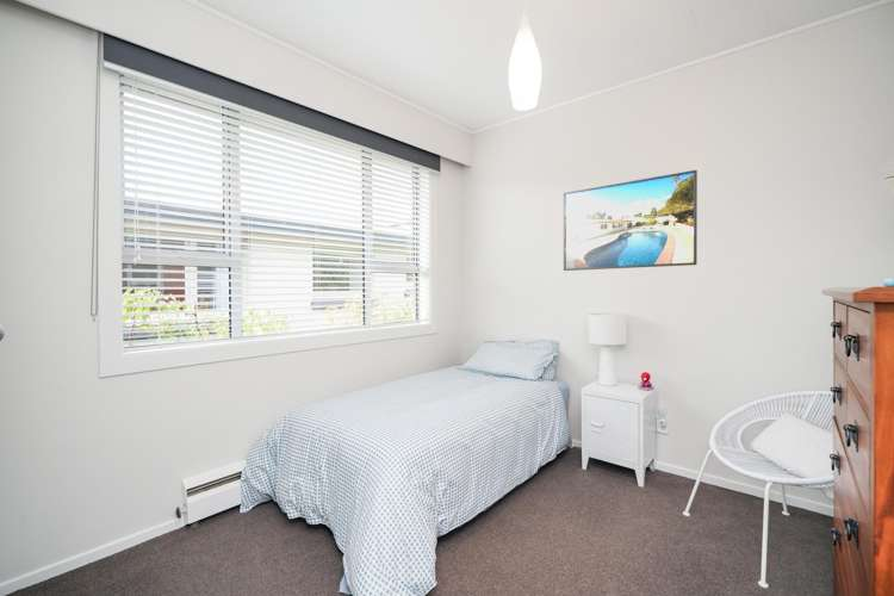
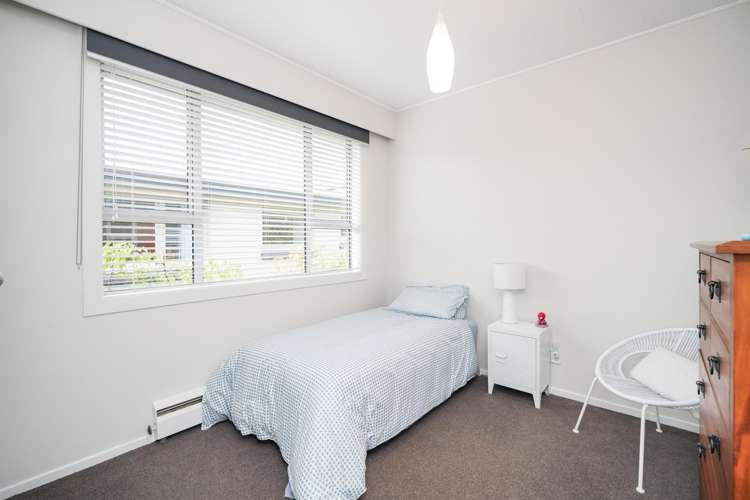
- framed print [563,169,699,272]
